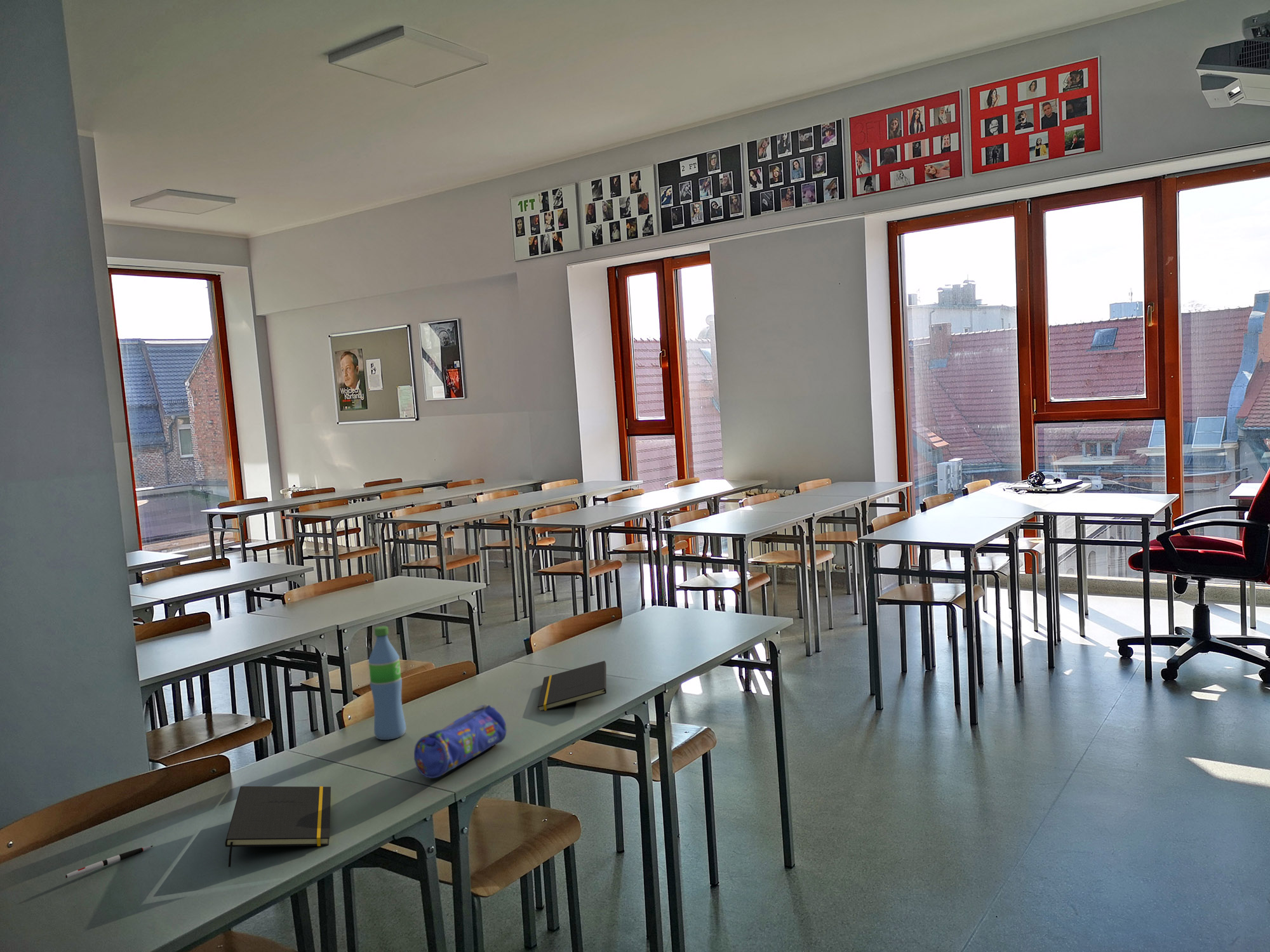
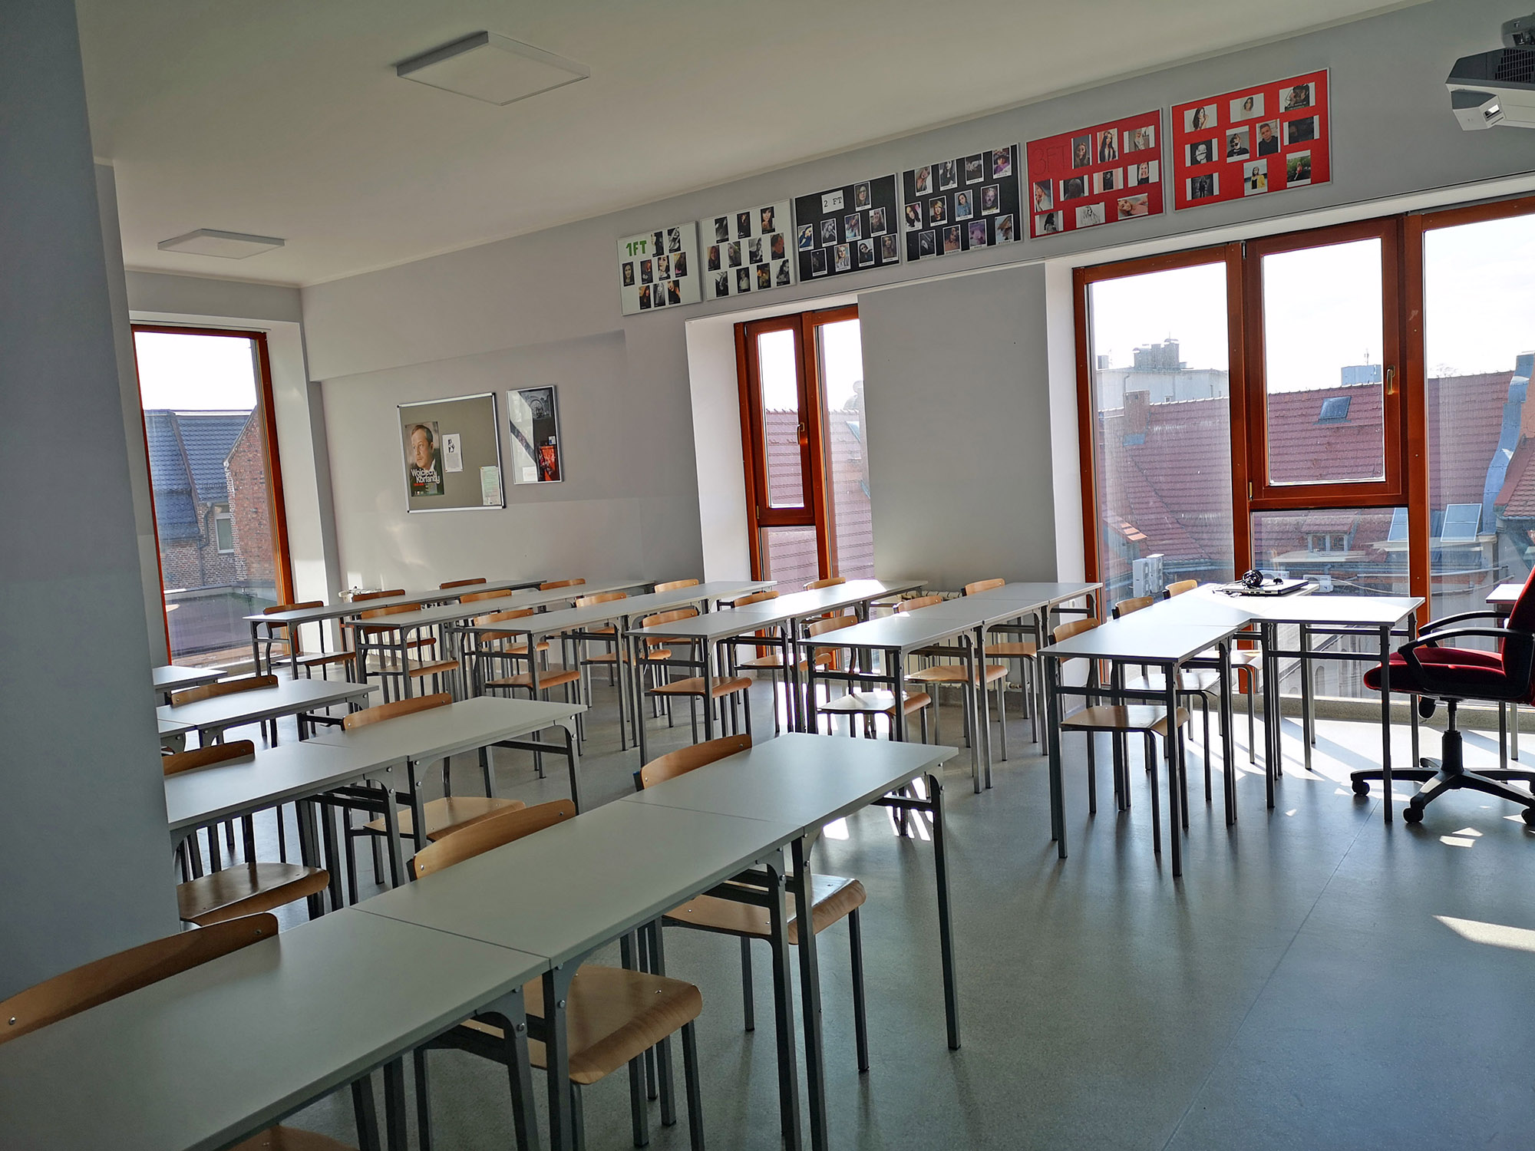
- notepad [537,660,607,711]
- notepad [225,786,331,868]
- pen [65,845,154,879]
- water bottle [368,626,407,741]
- pencil case [413,703,507,779]
